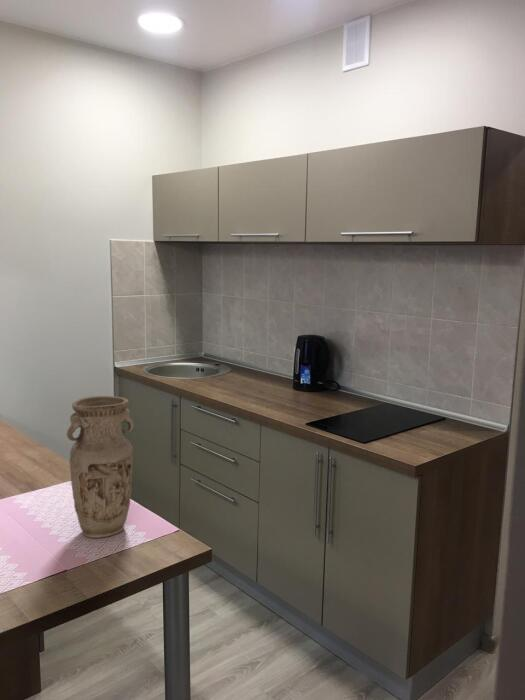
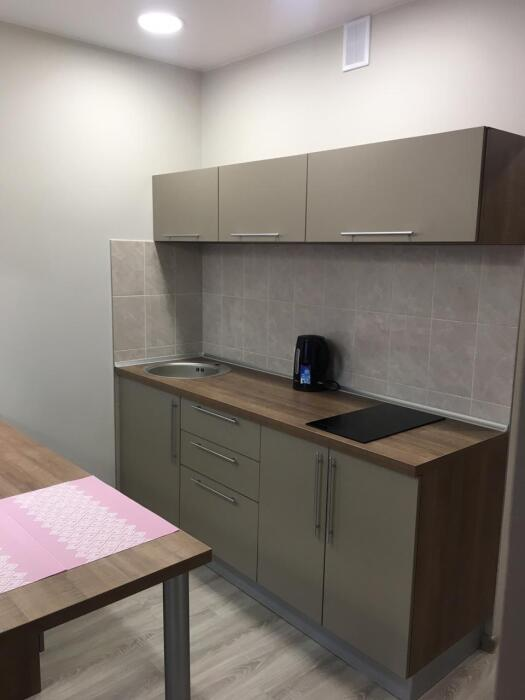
- vase [66,395,135,539]
